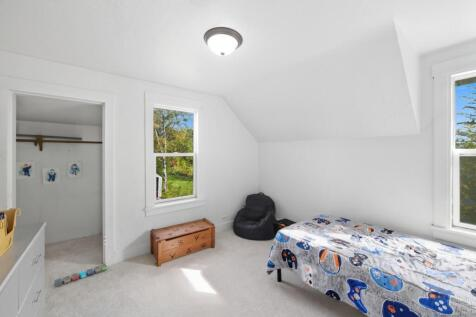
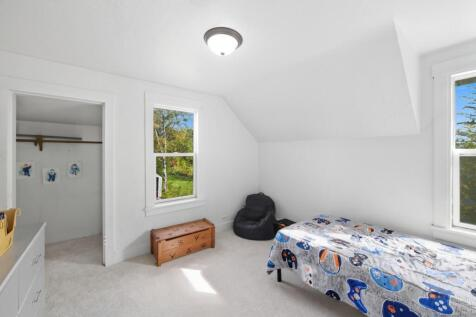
- toy train [53,263,108,288]
